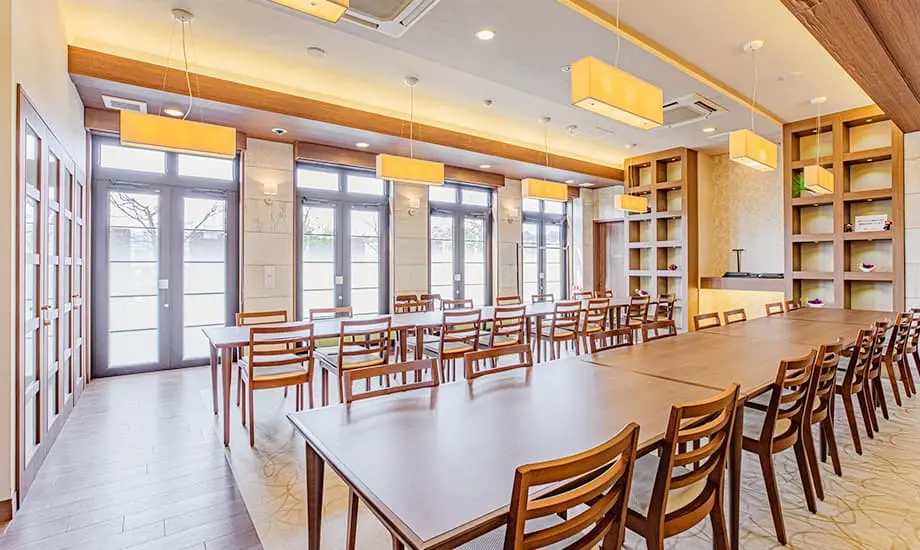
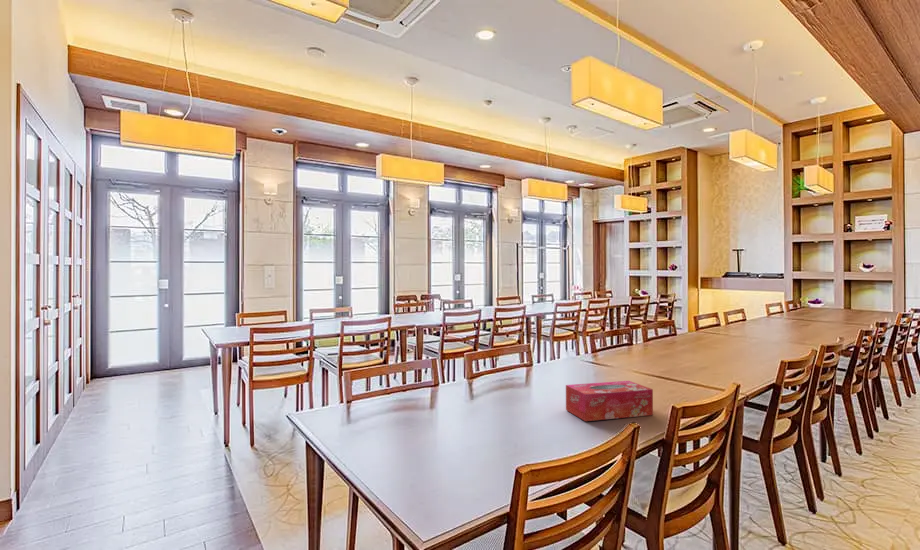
+ tissue box [565,380,654,422]
